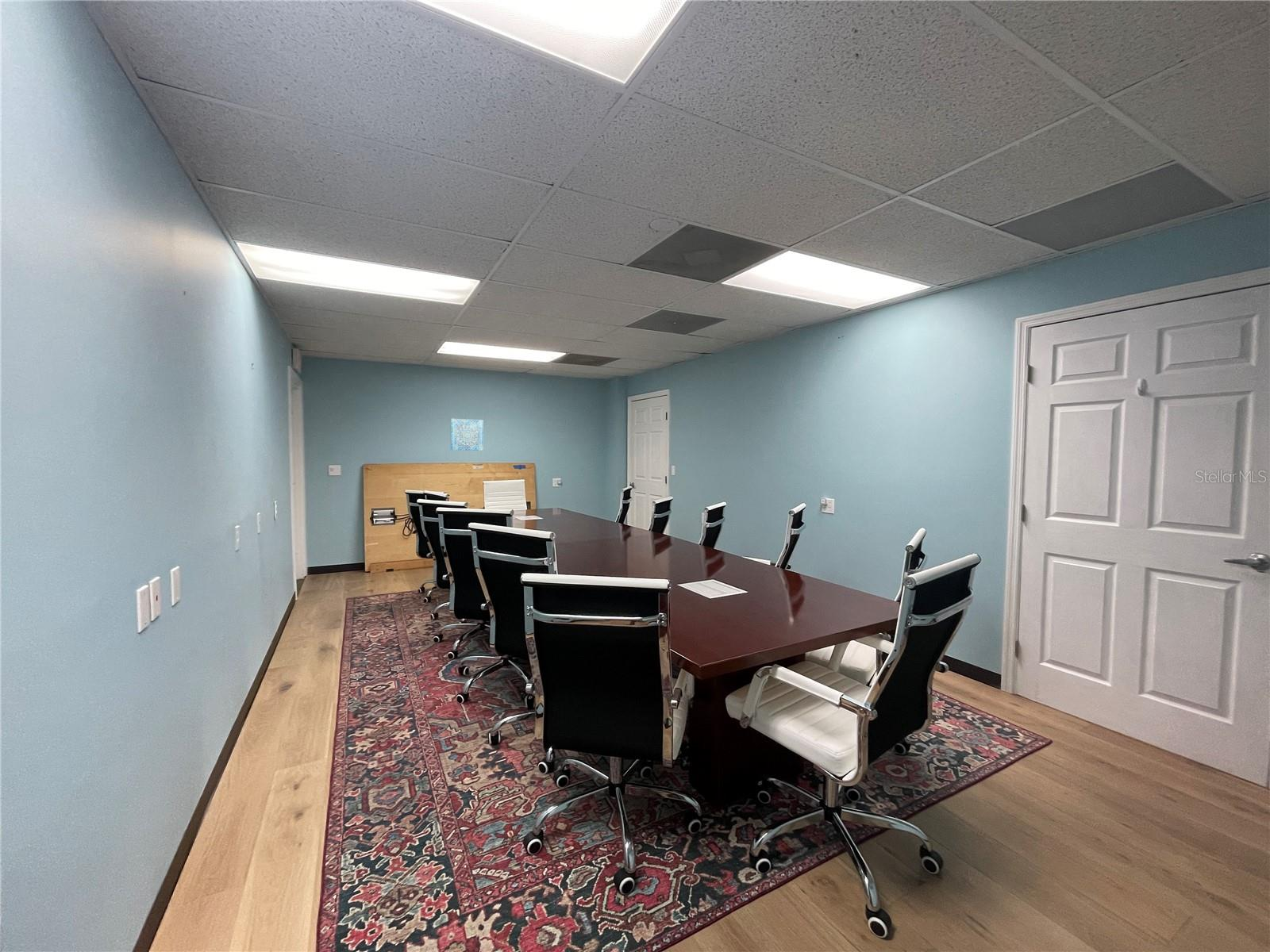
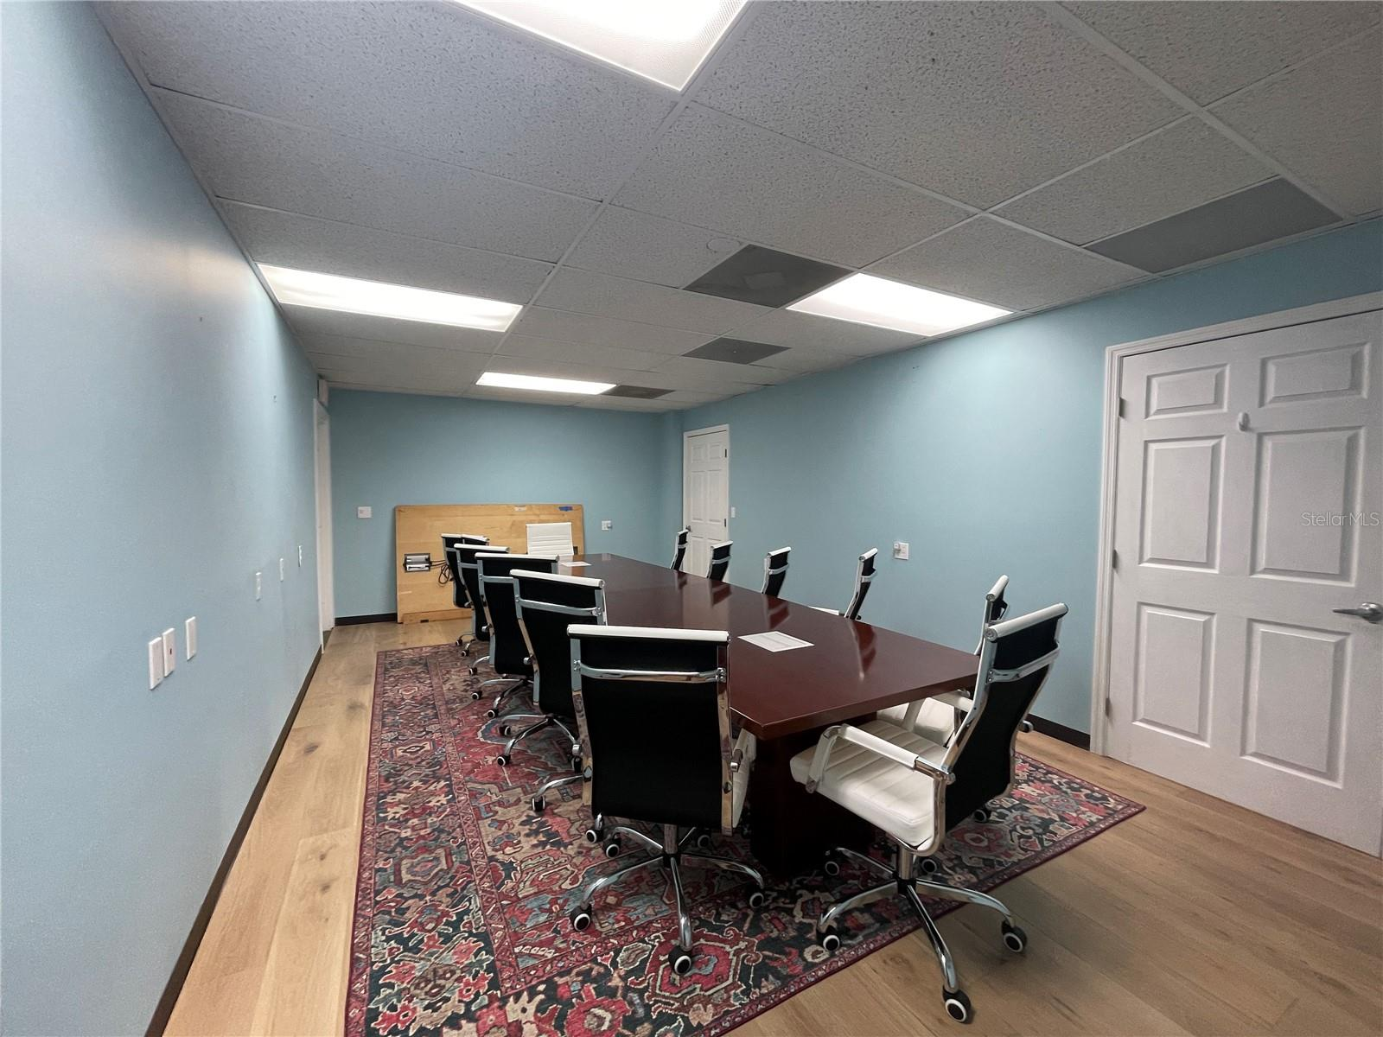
- wall art [450,418,484,451]
